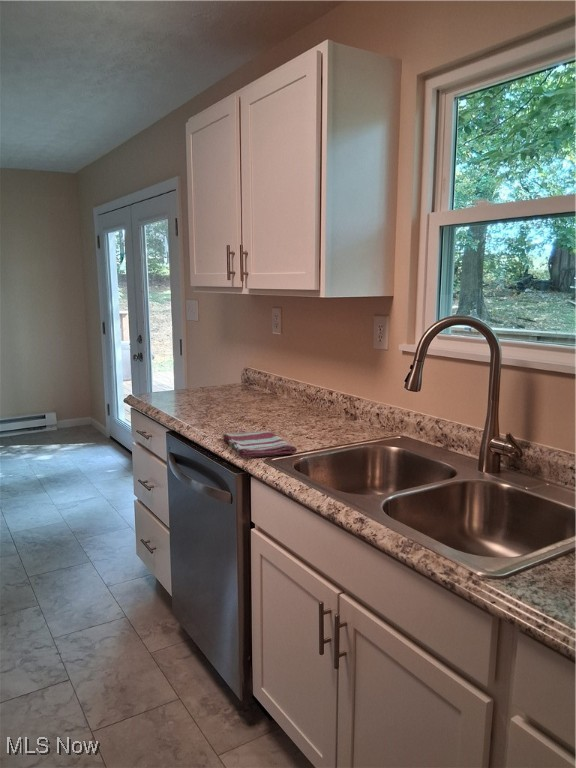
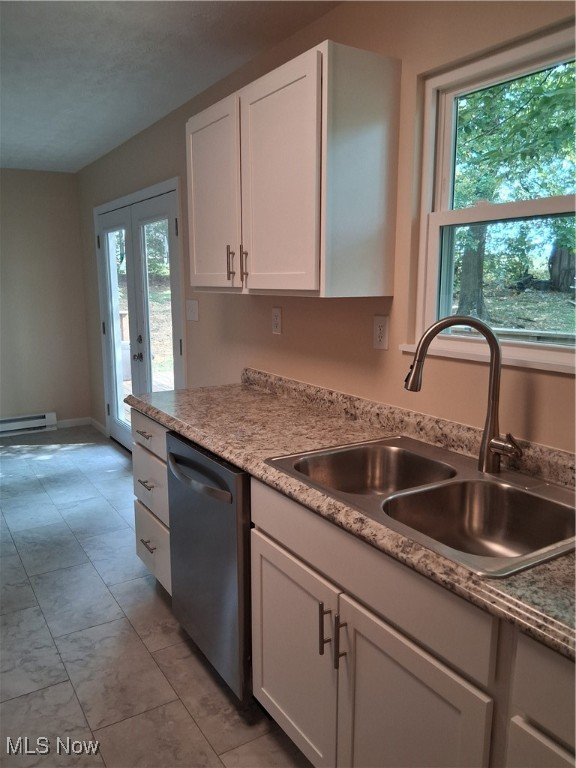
- dish towel [221,430,298,460]
